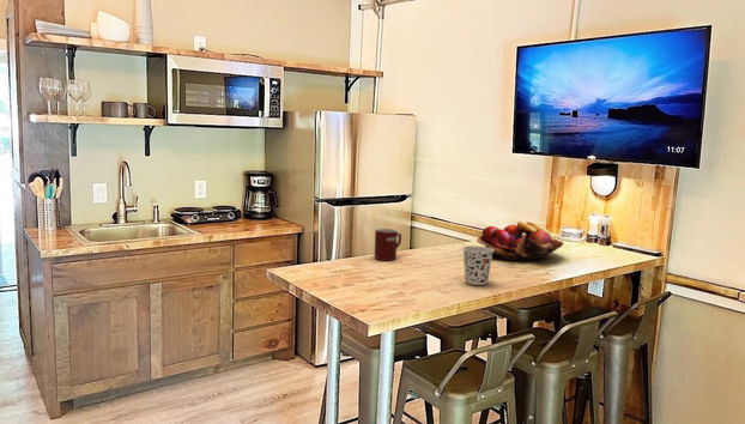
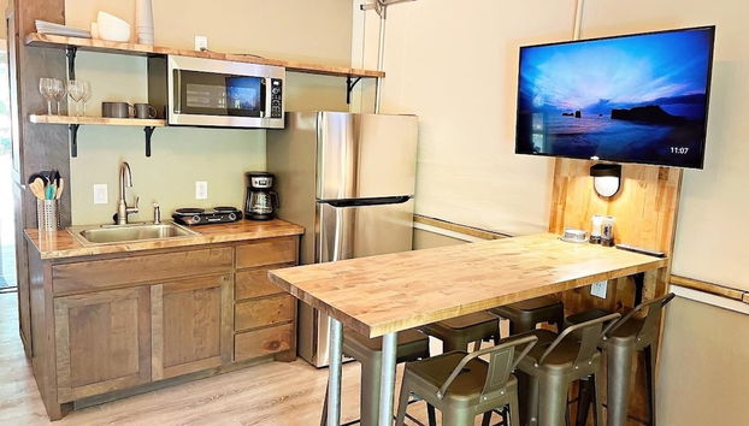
- fruit basket [476,220,565,261]
- cup [461,246,493,286]
- mug [374,228,402,262]
